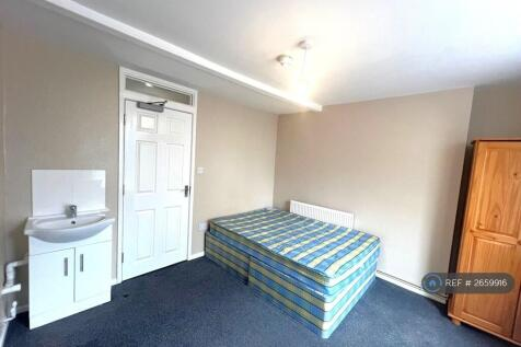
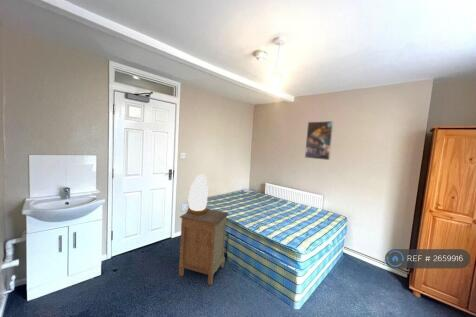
+ table lamp [187,174,209,215]
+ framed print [304,120,335,161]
+ nightstand [178,208,230,286]
